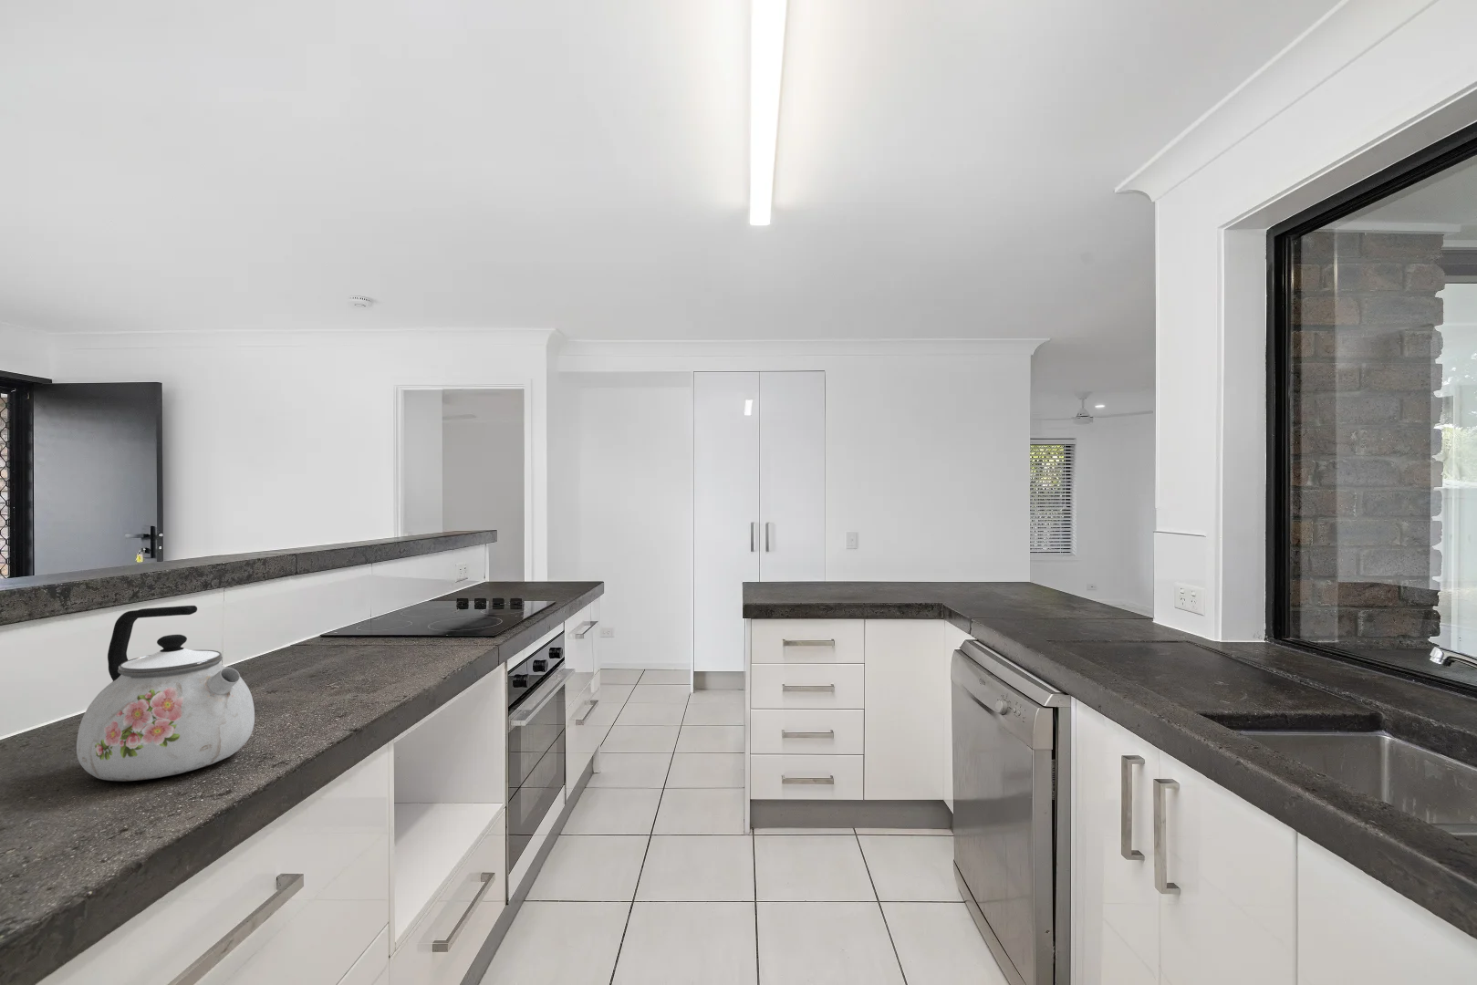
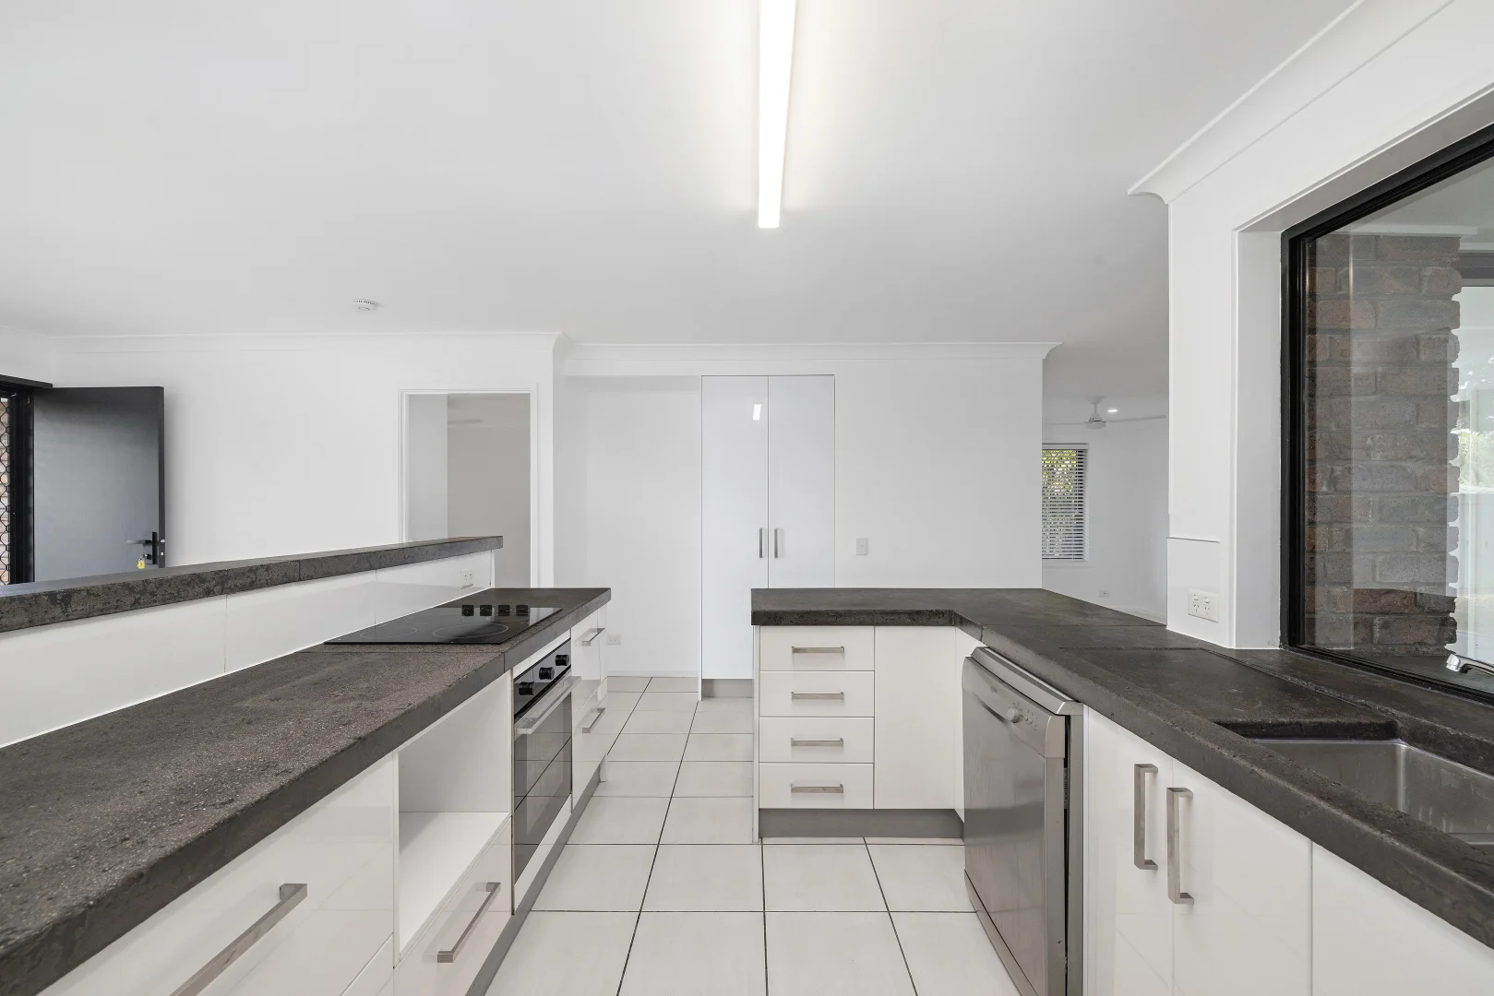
- kettle [76,605,255,782]
